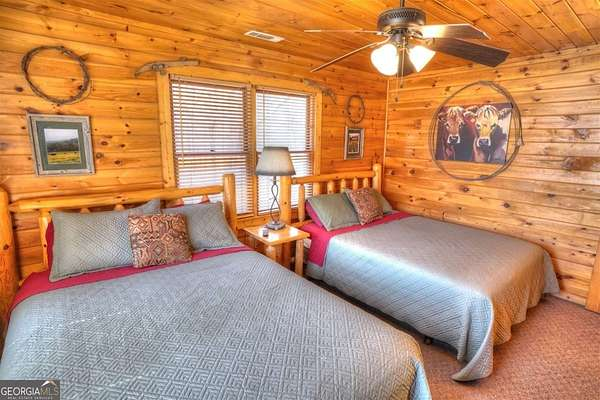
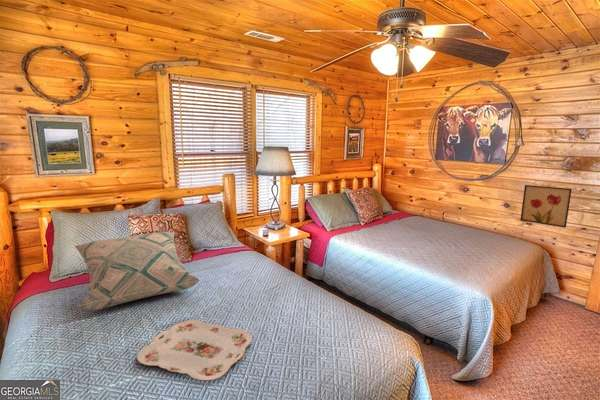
+ decorative pillow [74,231,202,311]
+ serving tray [136,319,253,381]
+ wall art [519,184,573,229]
